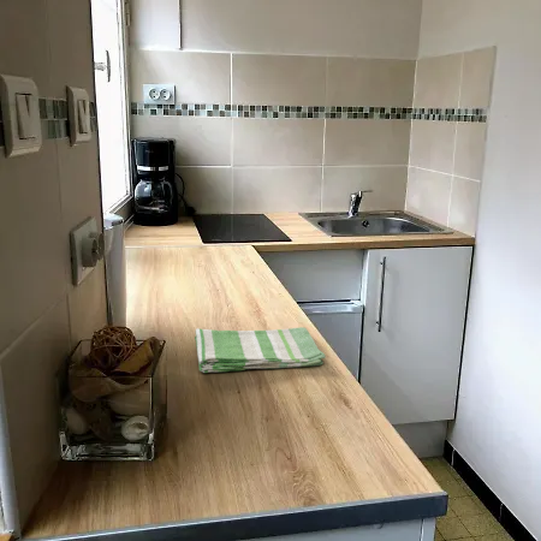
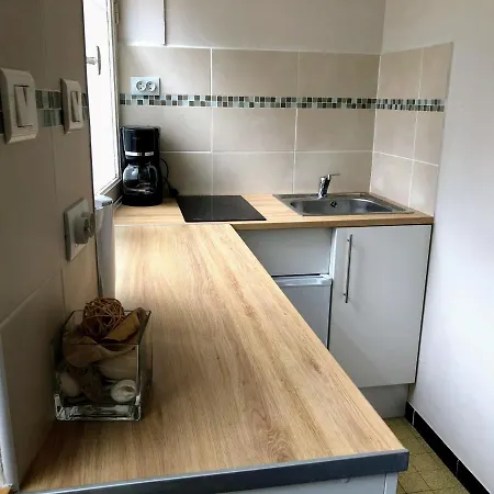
- dish towel [194,326,327,374]
